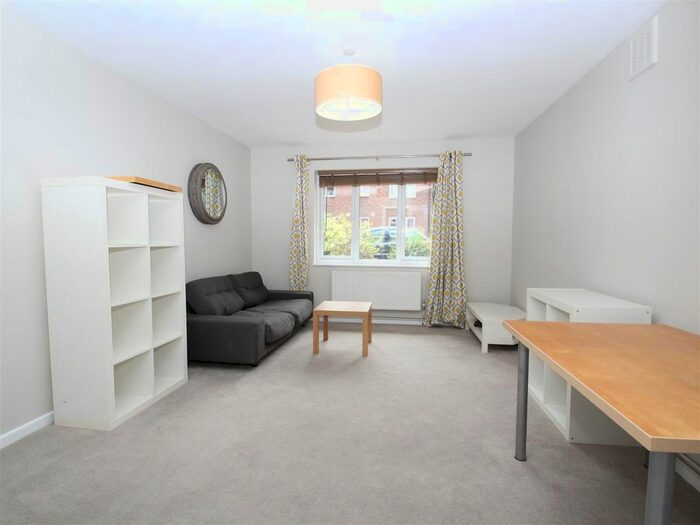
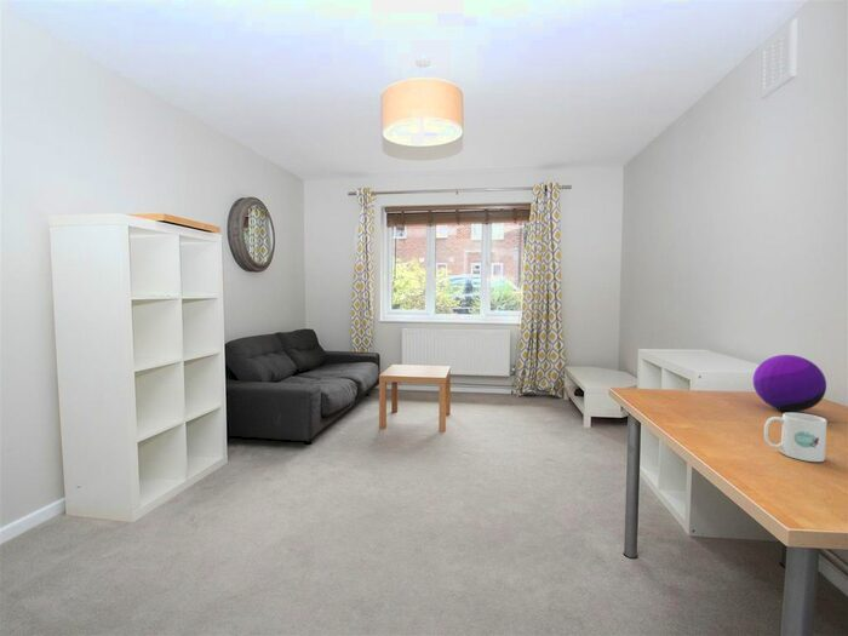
+ decorative orb [752,354,827,413]
+ mug [763,412,829,463]
